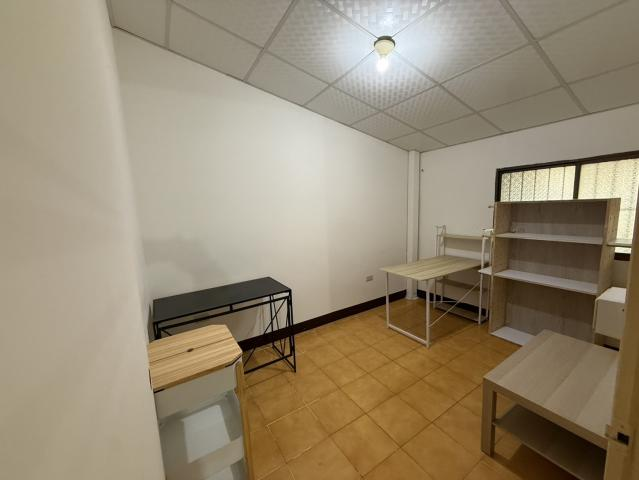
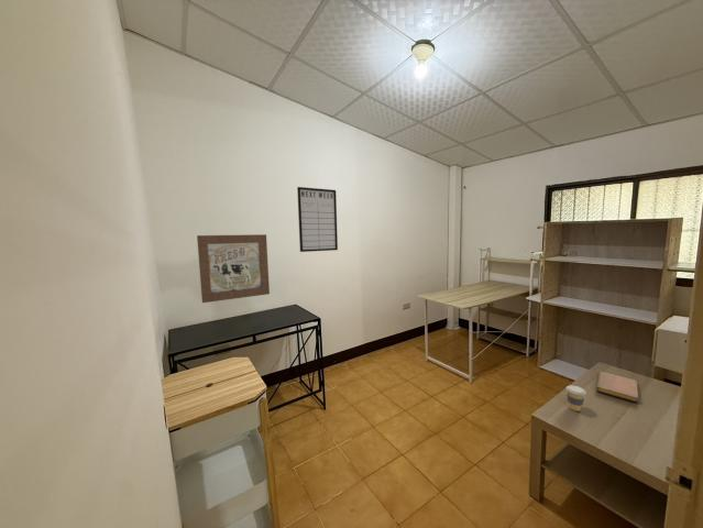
+ writing board [296,186,339,253]
+ wall art [196,233,271,304]
+ notebook [595,371,639,403]
+ coffee cup [565,384,587,413]
